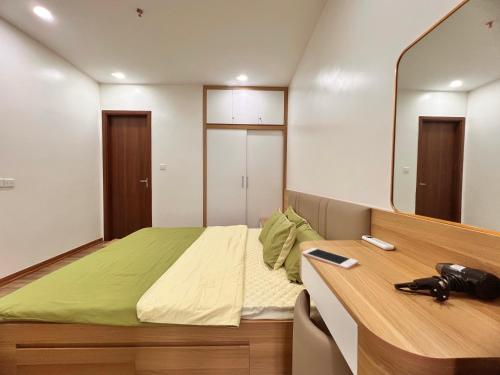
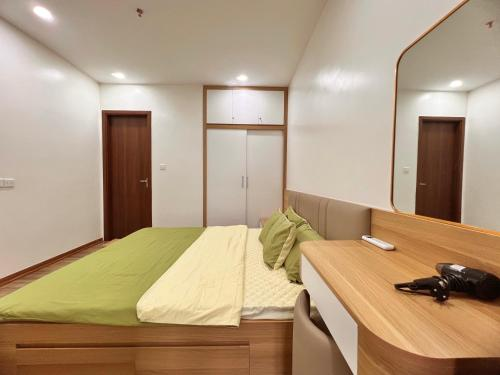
- cell phone [301,247,359,270]
